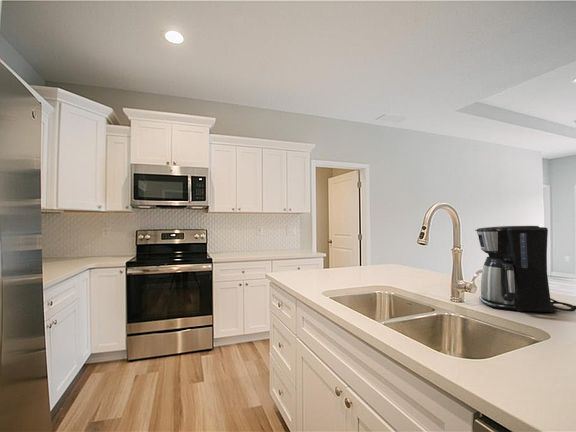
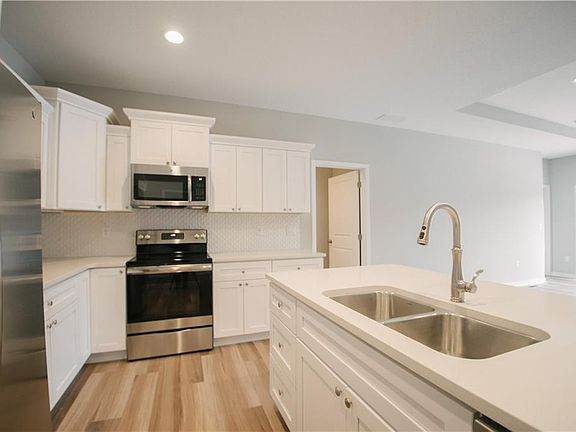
- coffee maker [475,225,576,313]
